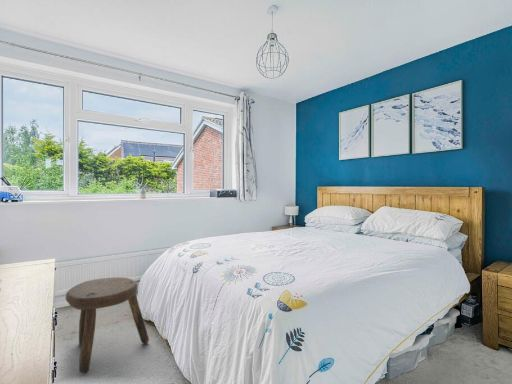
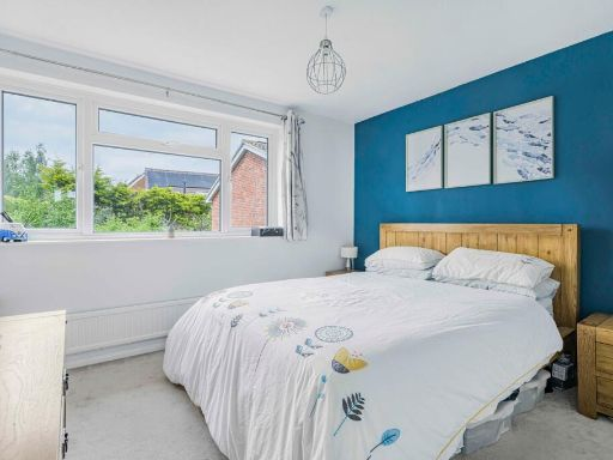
- stool [65,276,150,374]
